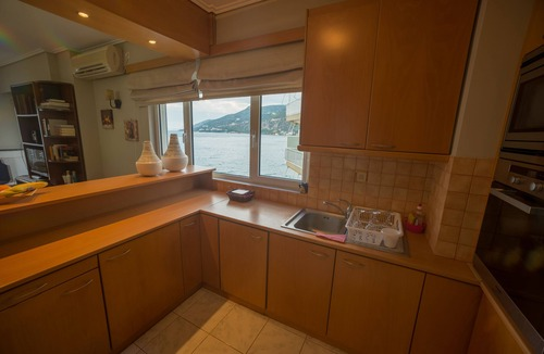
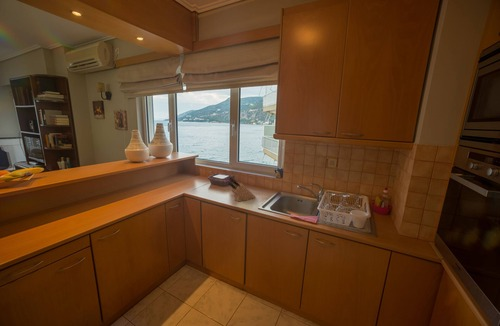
+ knife block [227,177,257,203]
